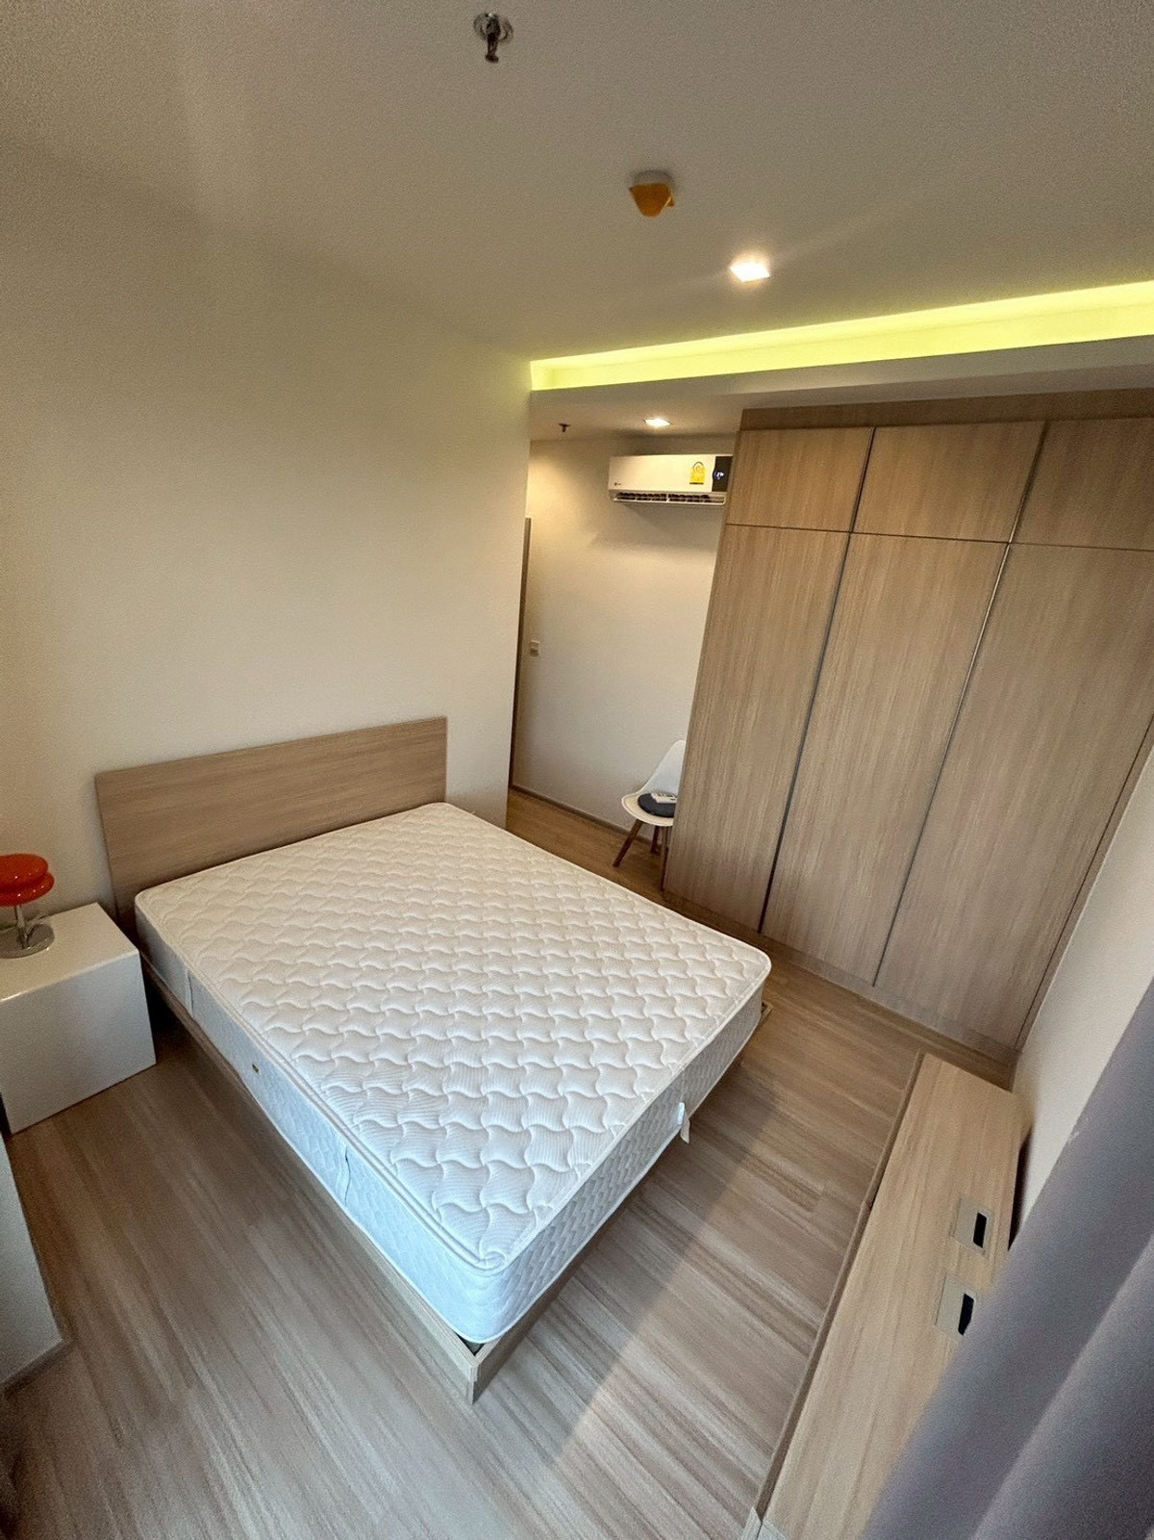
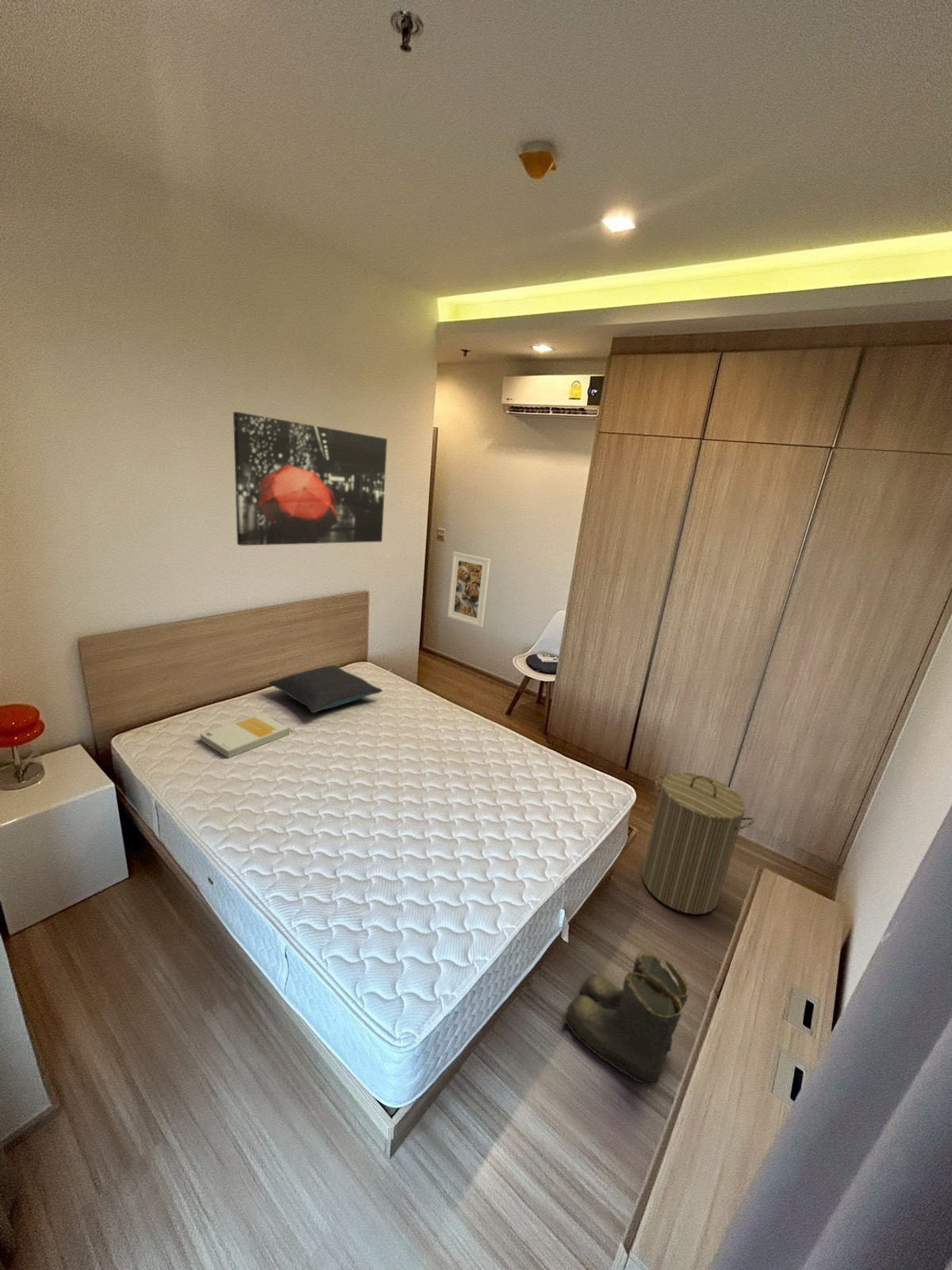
+ laundry hamper [641,772,755,915]
+ book [200,713,290,759]
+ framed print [447,551,491,628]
+ pillow [268,664,383,714]
+ wall art [232,411,388,546]
+ boots [562,951,689,1090]
